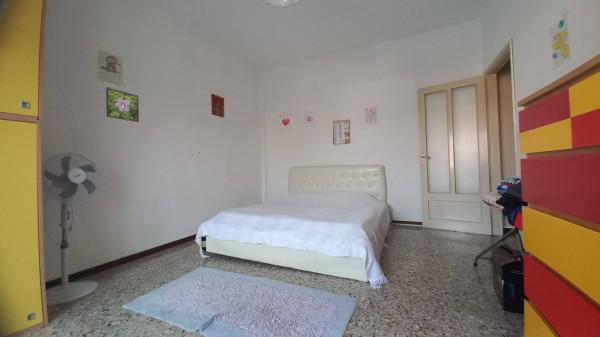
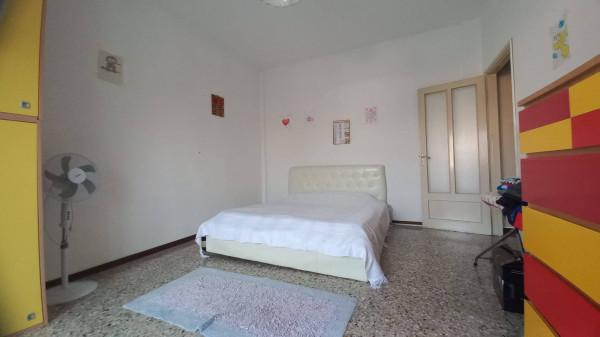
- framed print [105,86,140,123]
